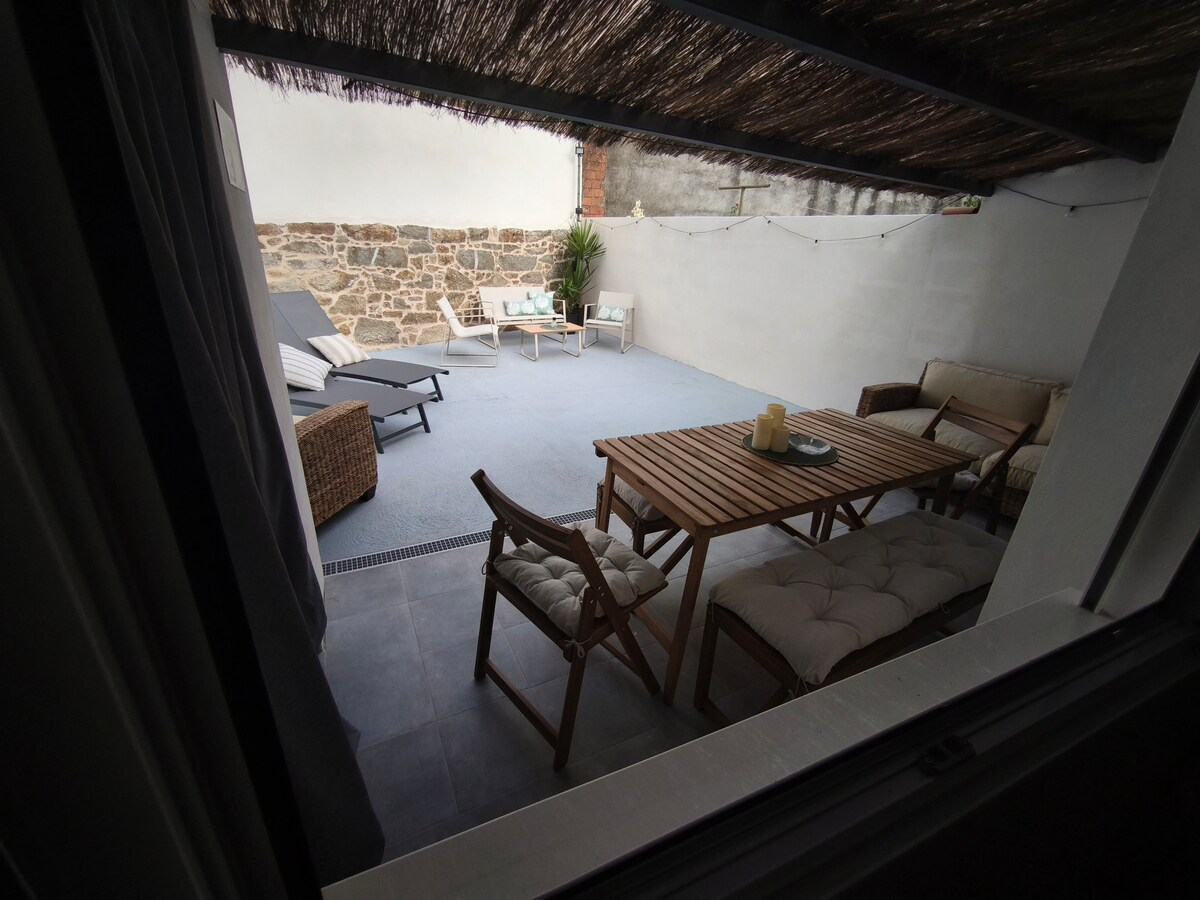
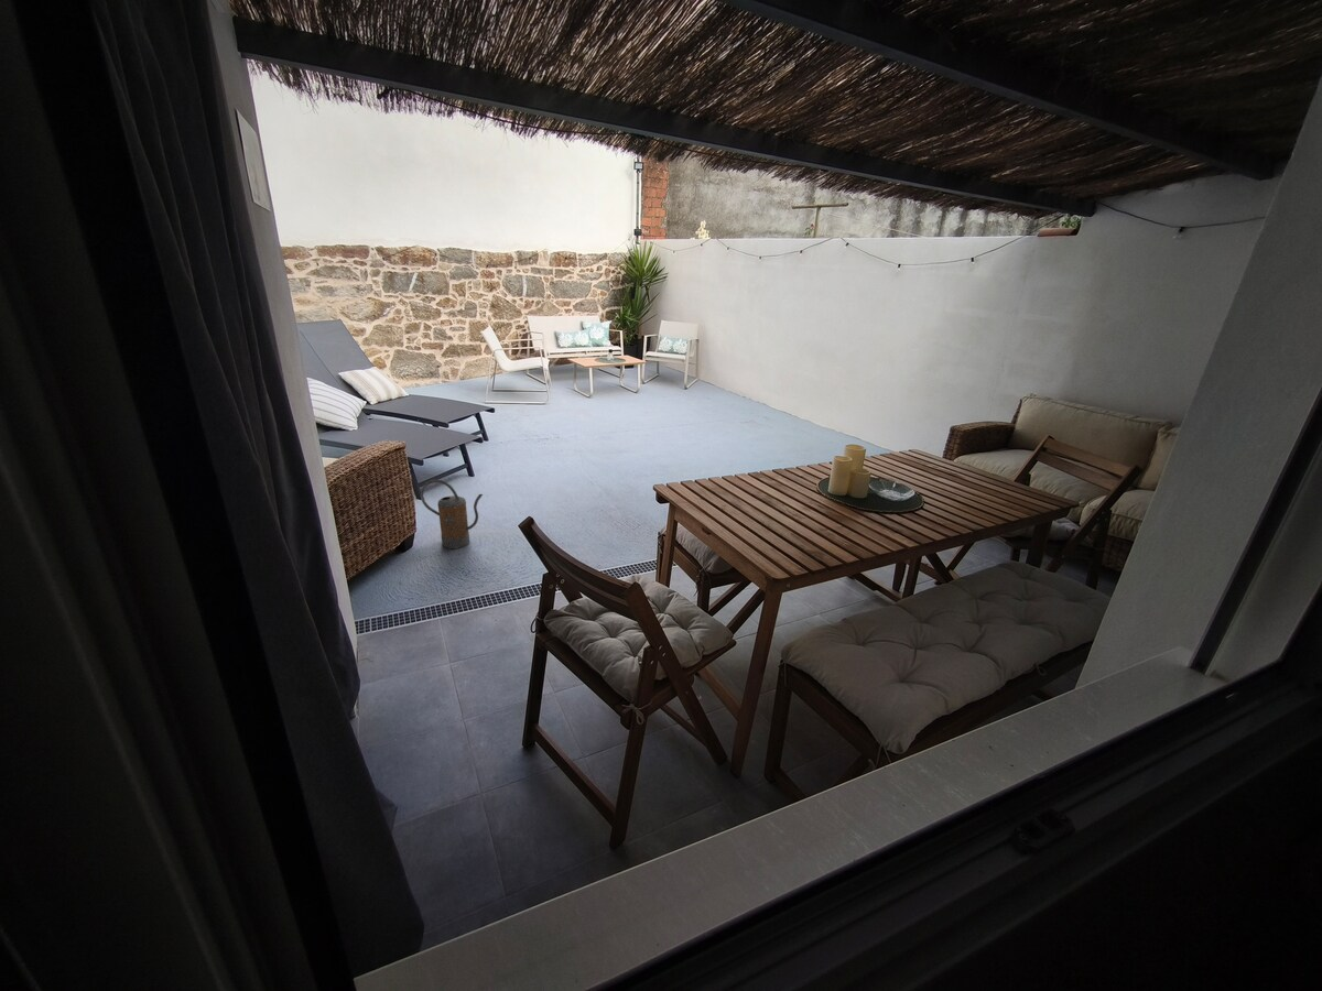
+ watering can [420,479,484,549]
